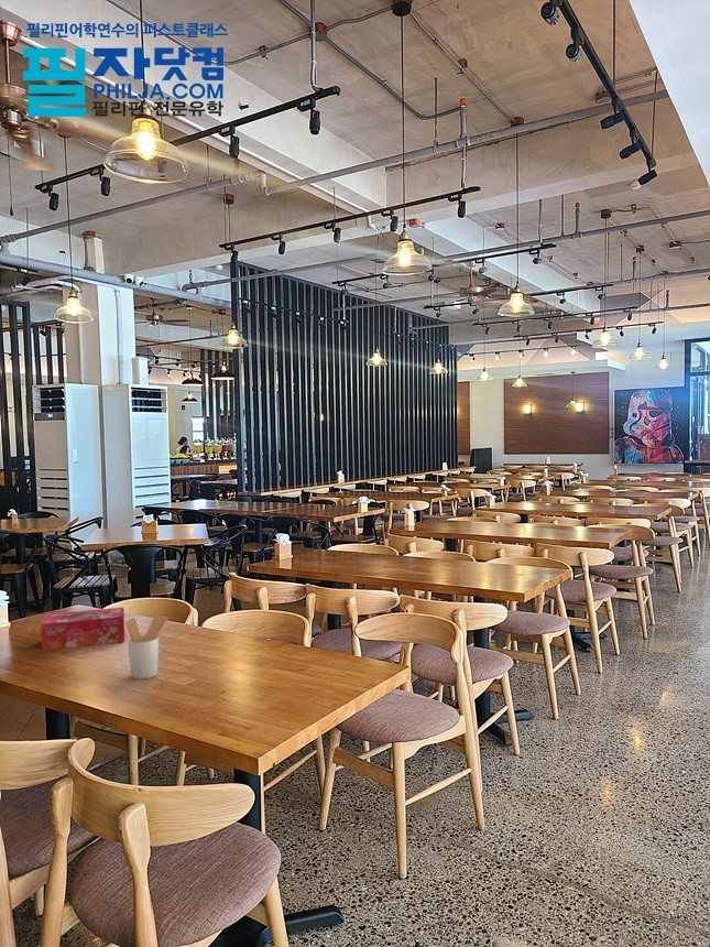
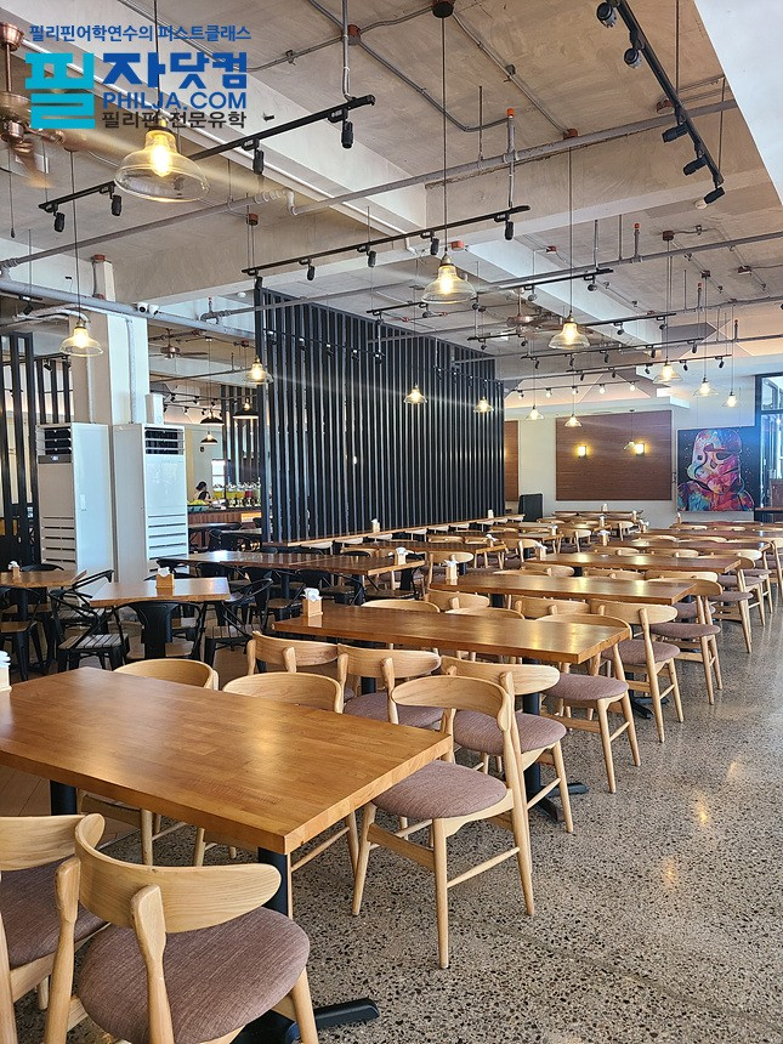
- utensil holder [125,614,168,681]
- tissue box [40,606,125,652]
